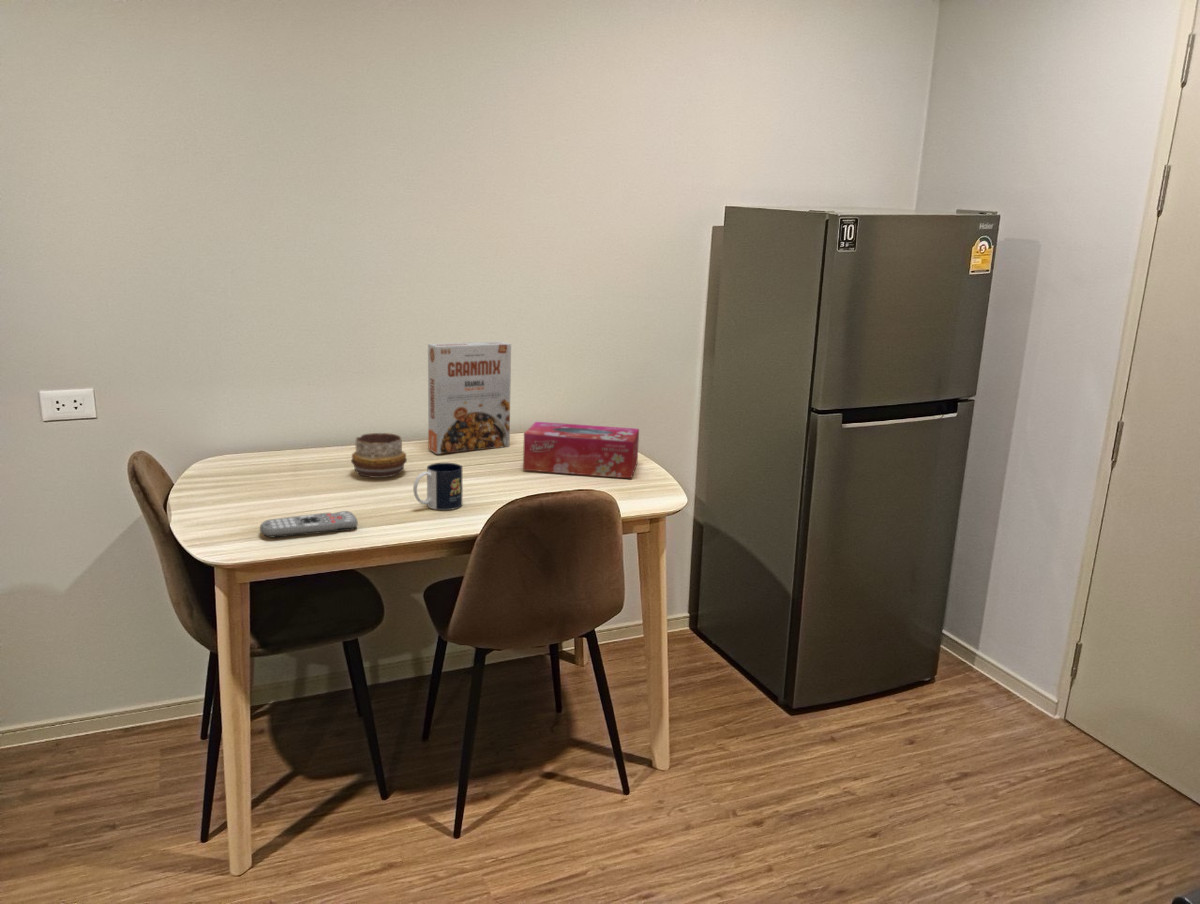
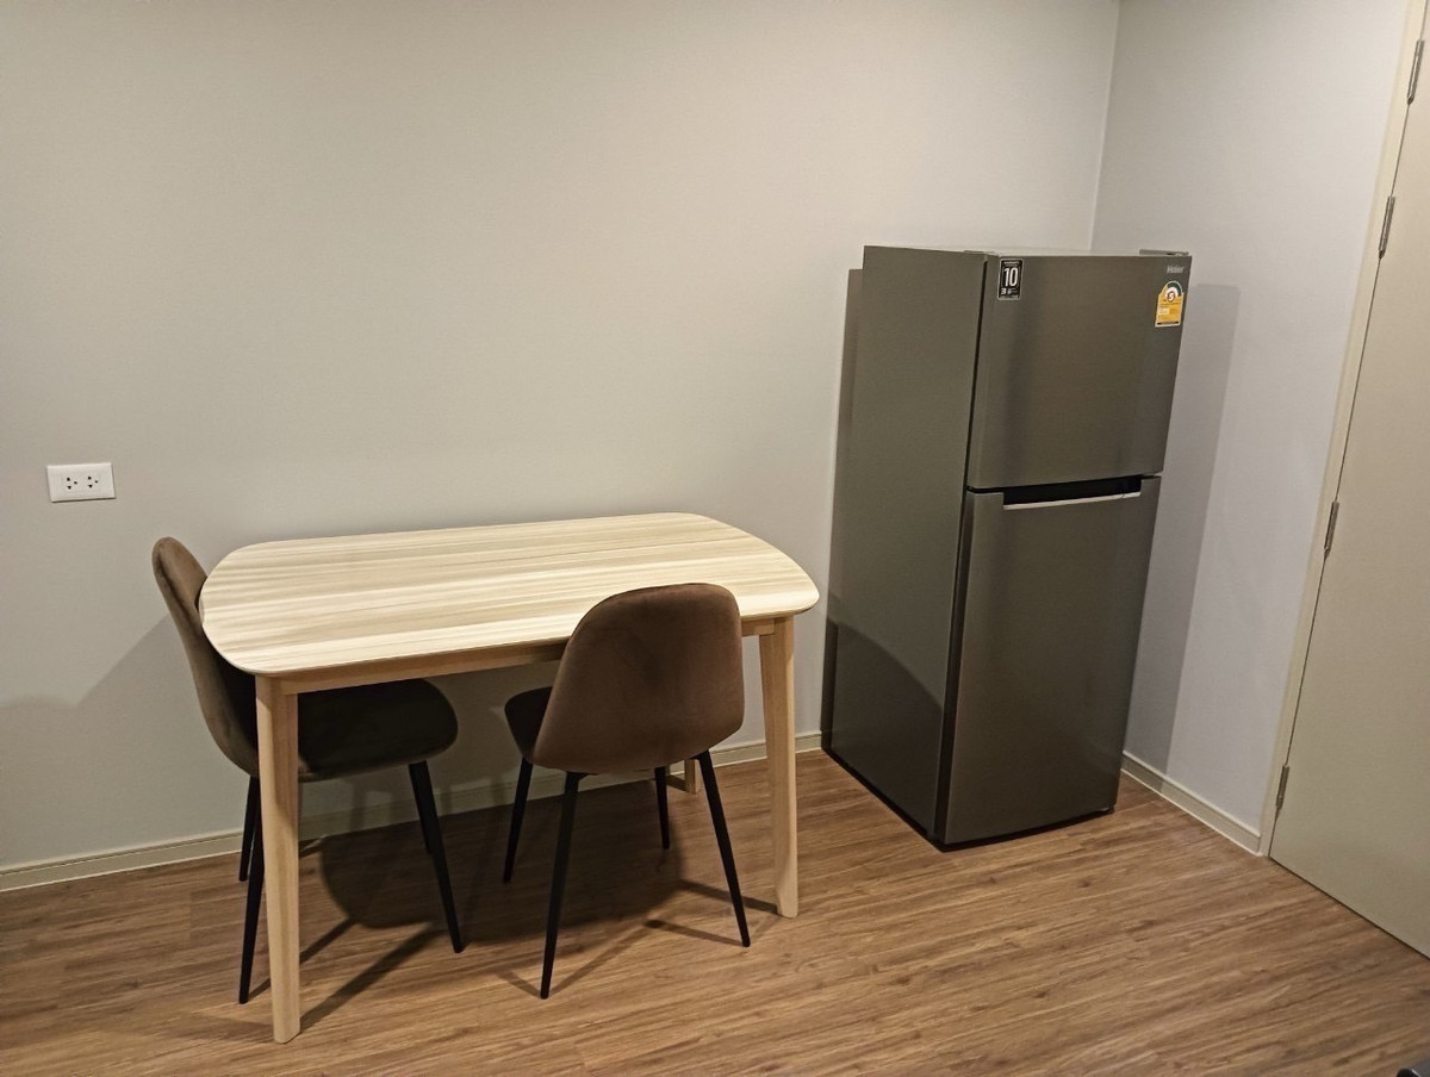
- remote control [259,510,359,538]
- cereal box [427,340,512,455]
- tissue box [522,421,640,479]
- decorative bowl [350,432,408,479]
- mug [412,462,463,511]
